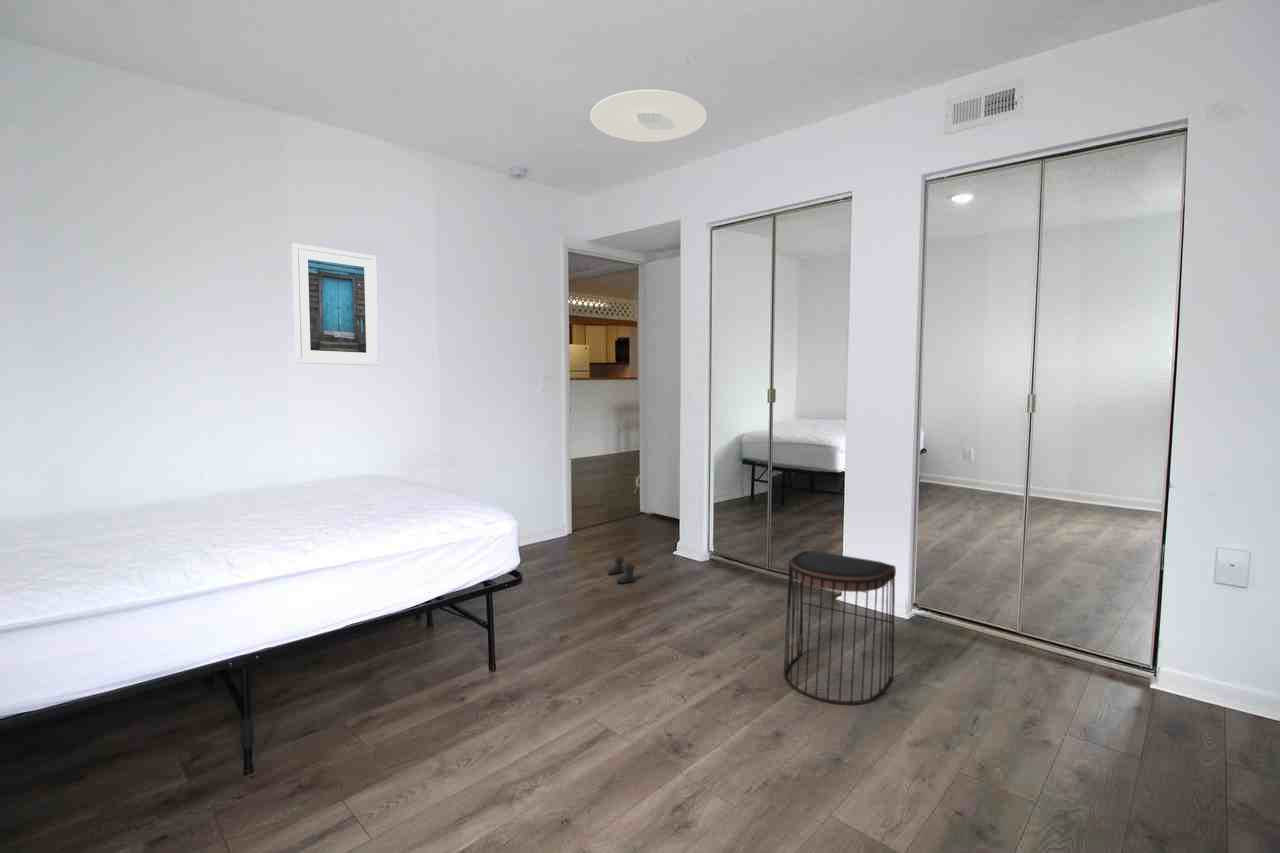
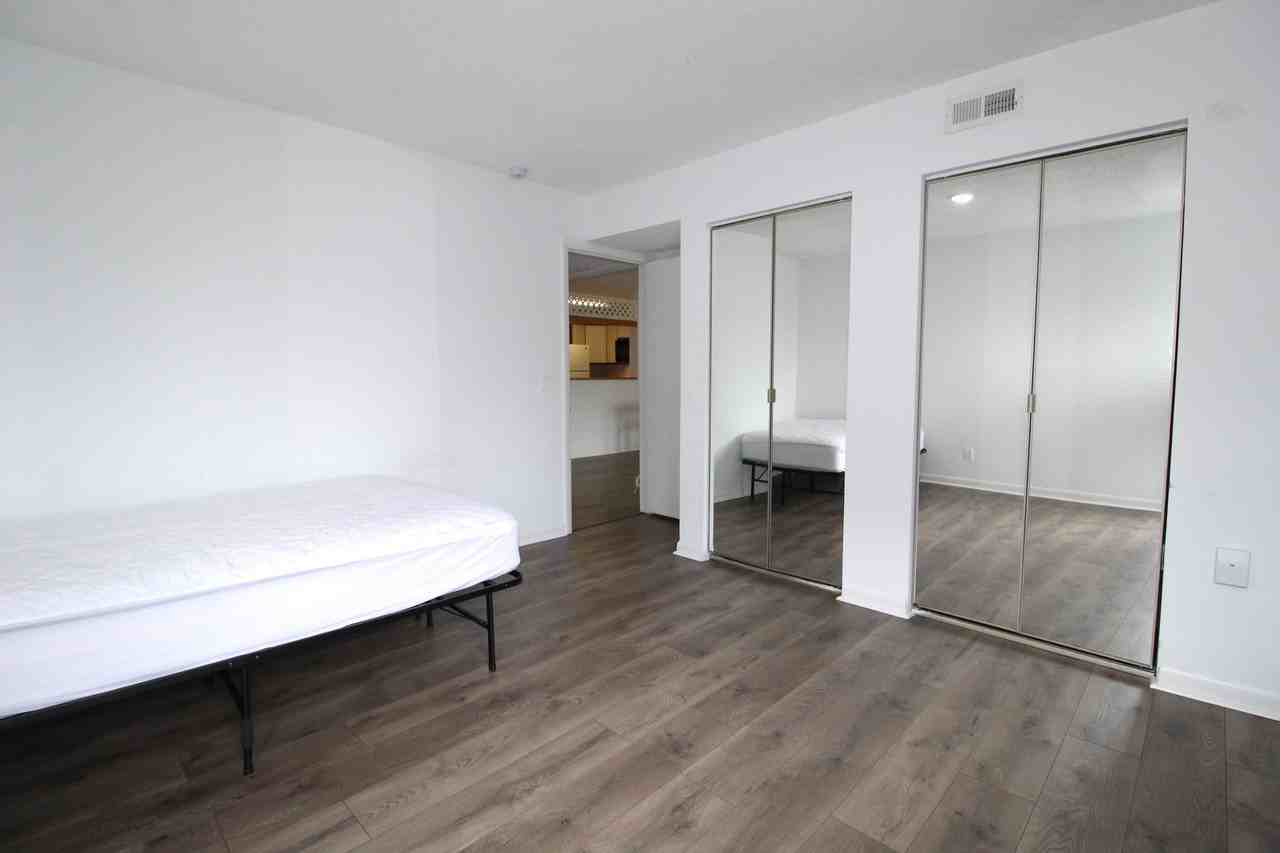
- stool [782,550,897,705]
- ceiling light [589,89,708,143]
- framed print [291,242,380,367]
- boots [607,556,636,584]
